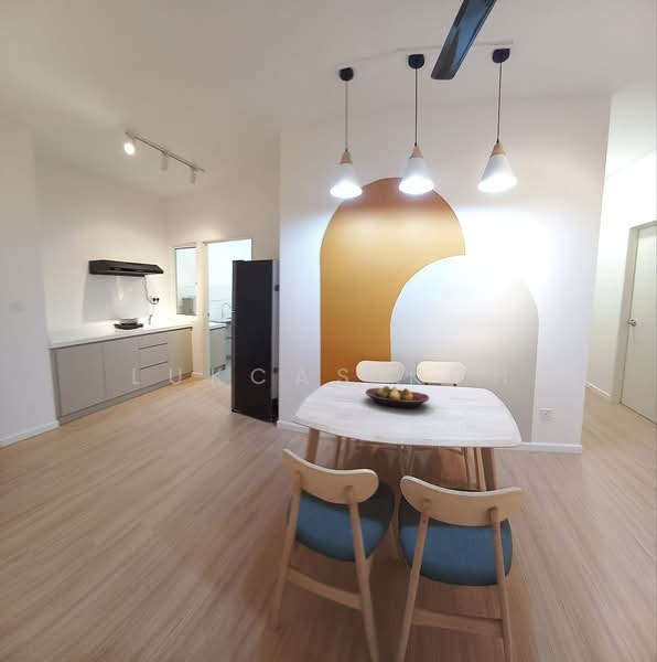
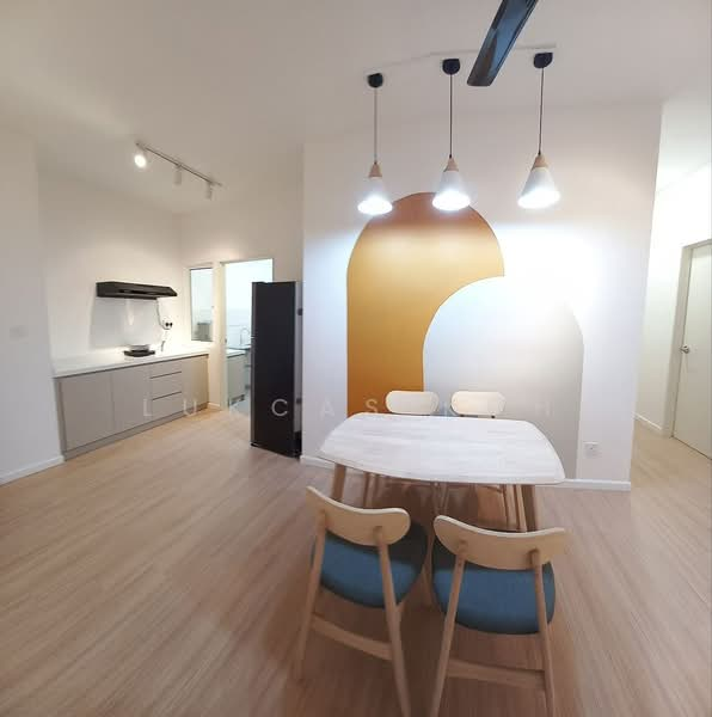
- fruit bowl [365,385,430,409]
